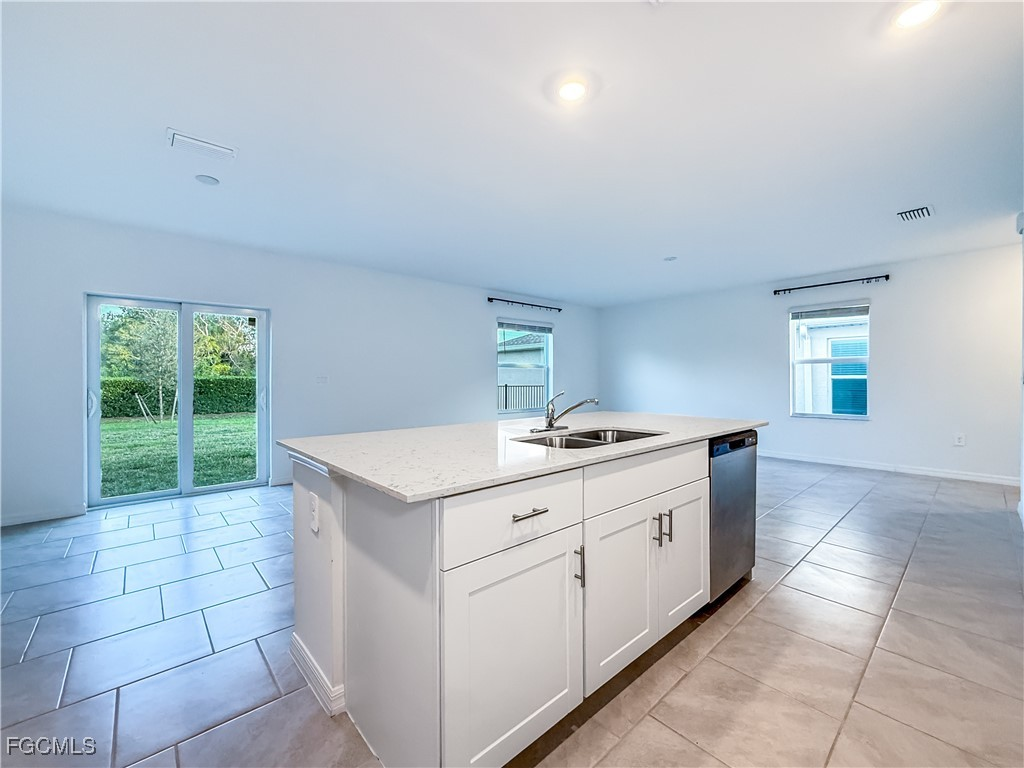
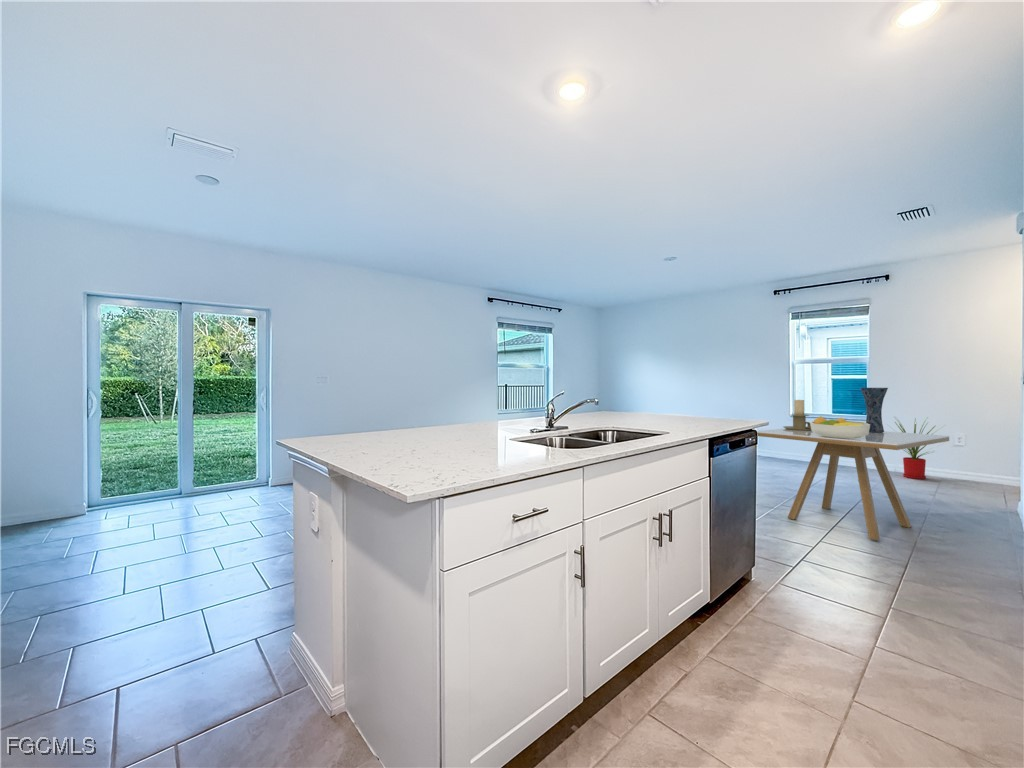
+ dining table [756,428,950,541]
+ house plant [887,416,946,480]
+ candle holder [783,399,811,430]
+ vase [859,387,889,433]
+ fruit bowl [809,415,870,439]
